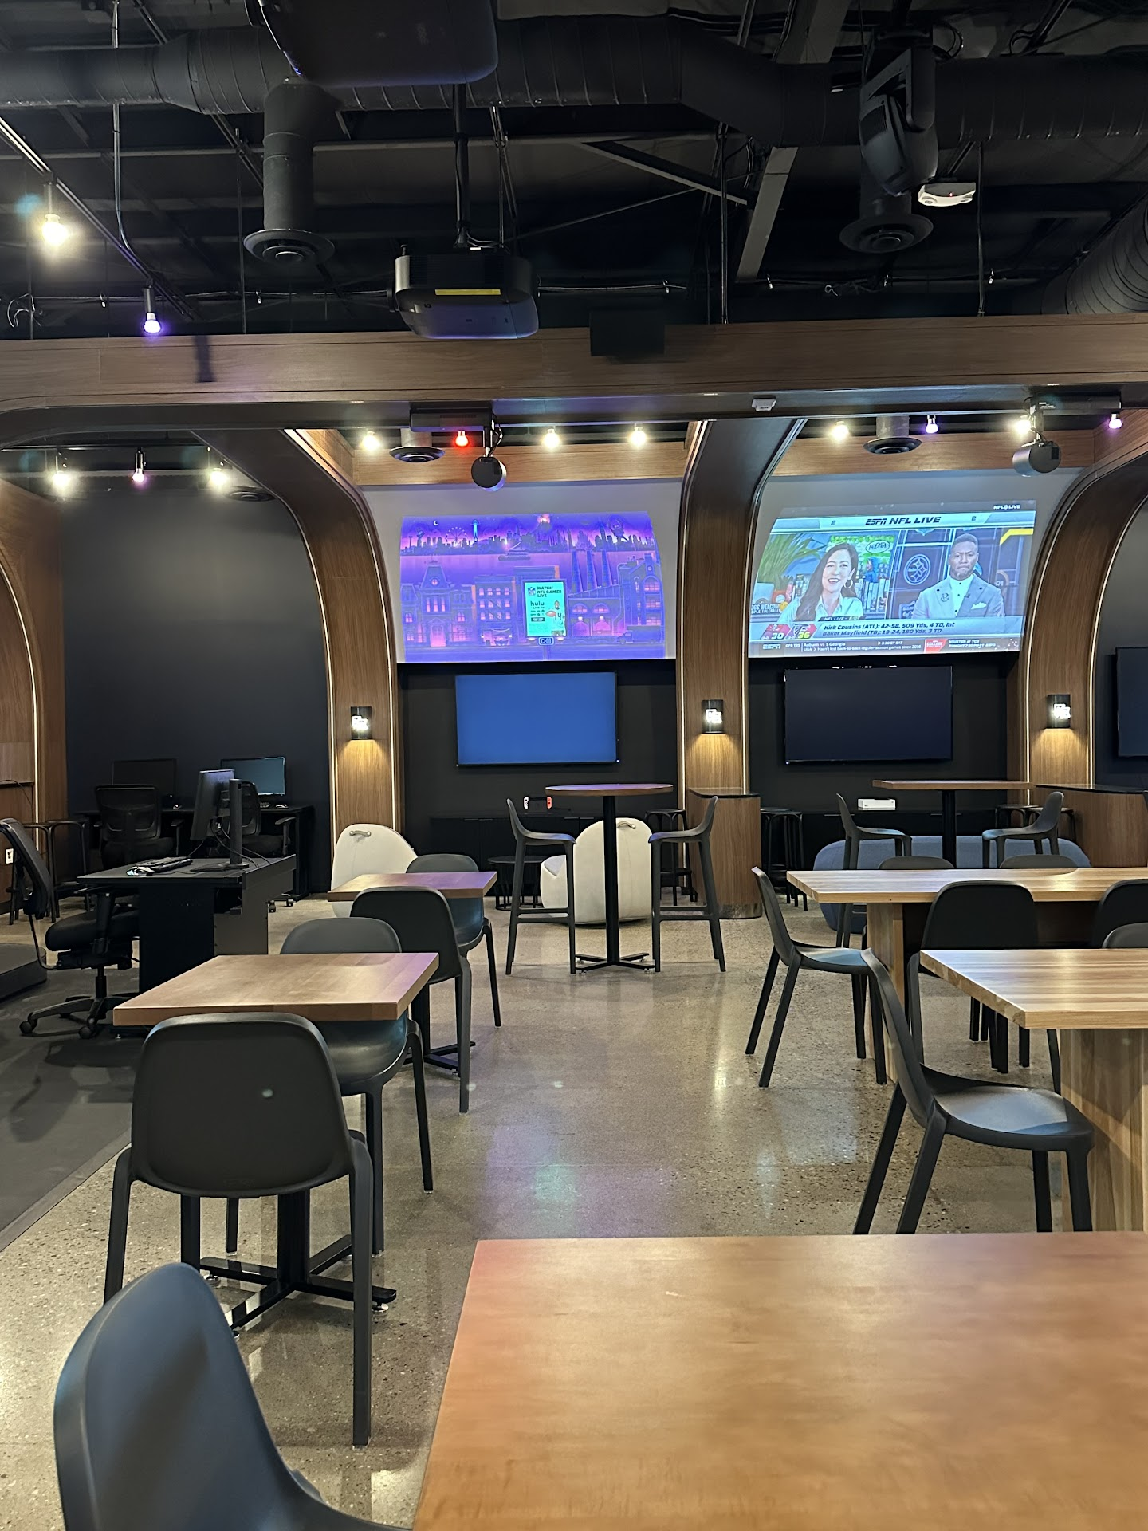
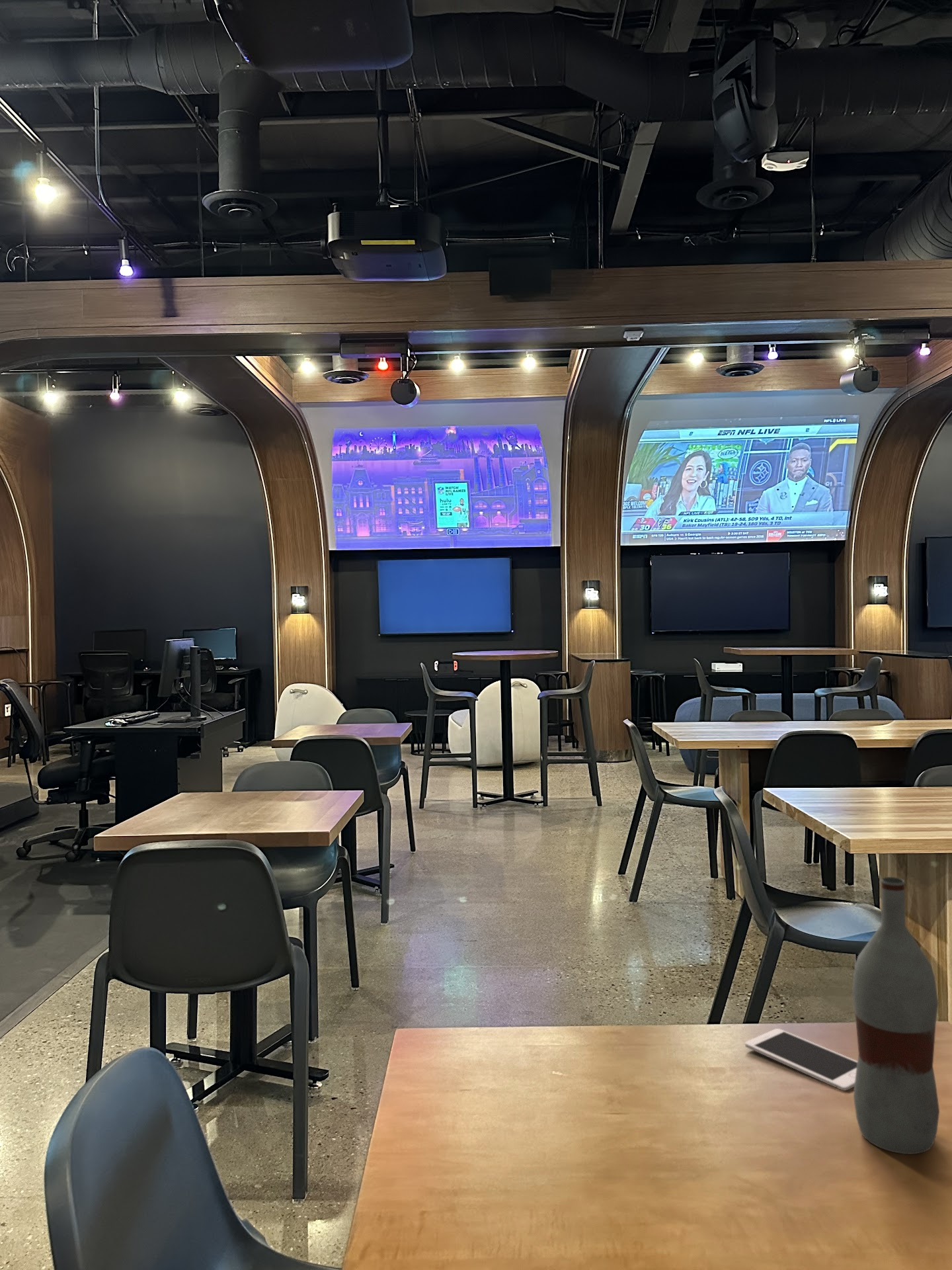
+ cell phone [744,1028,857,1091]
+ bottle [852,876,940,1155]
